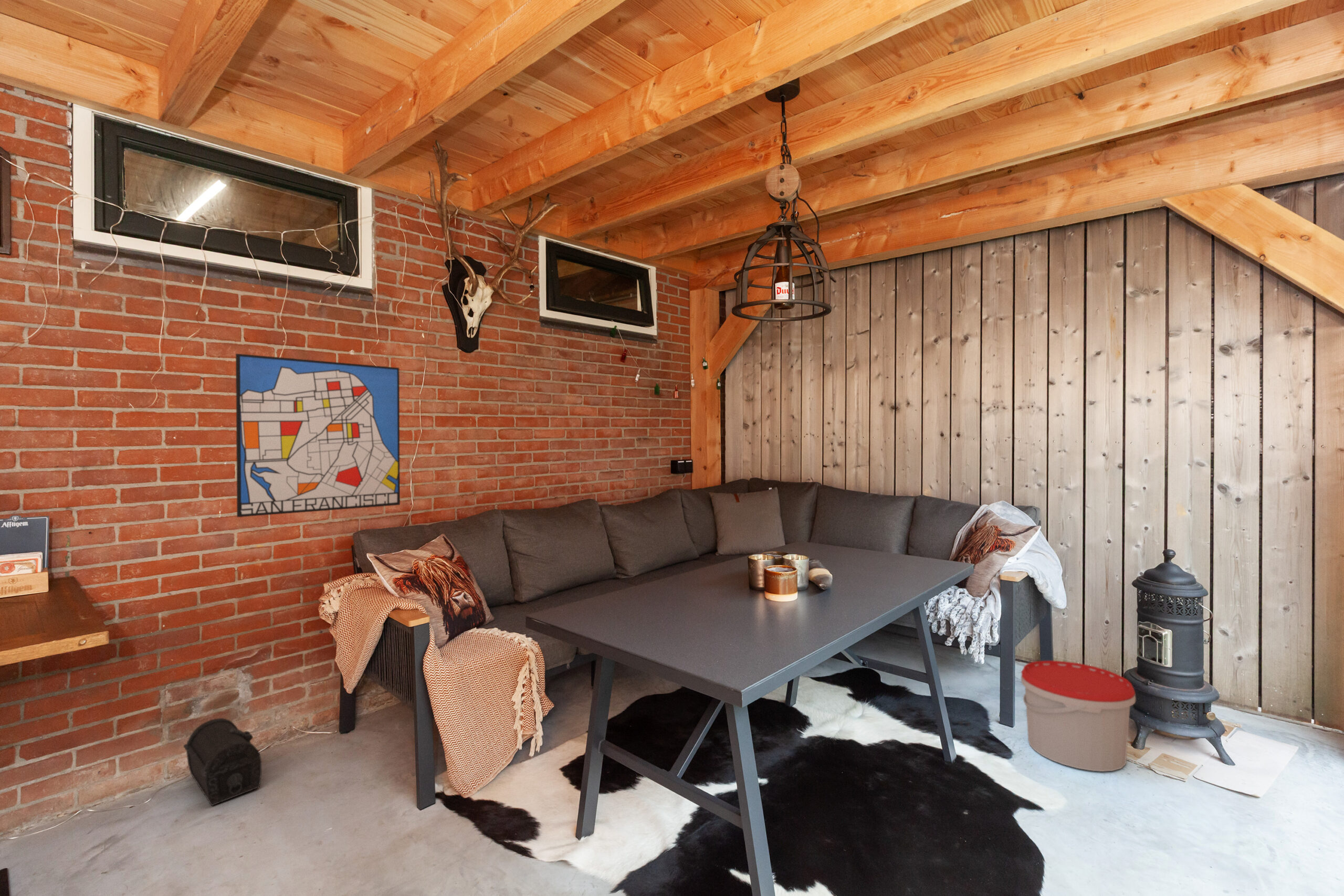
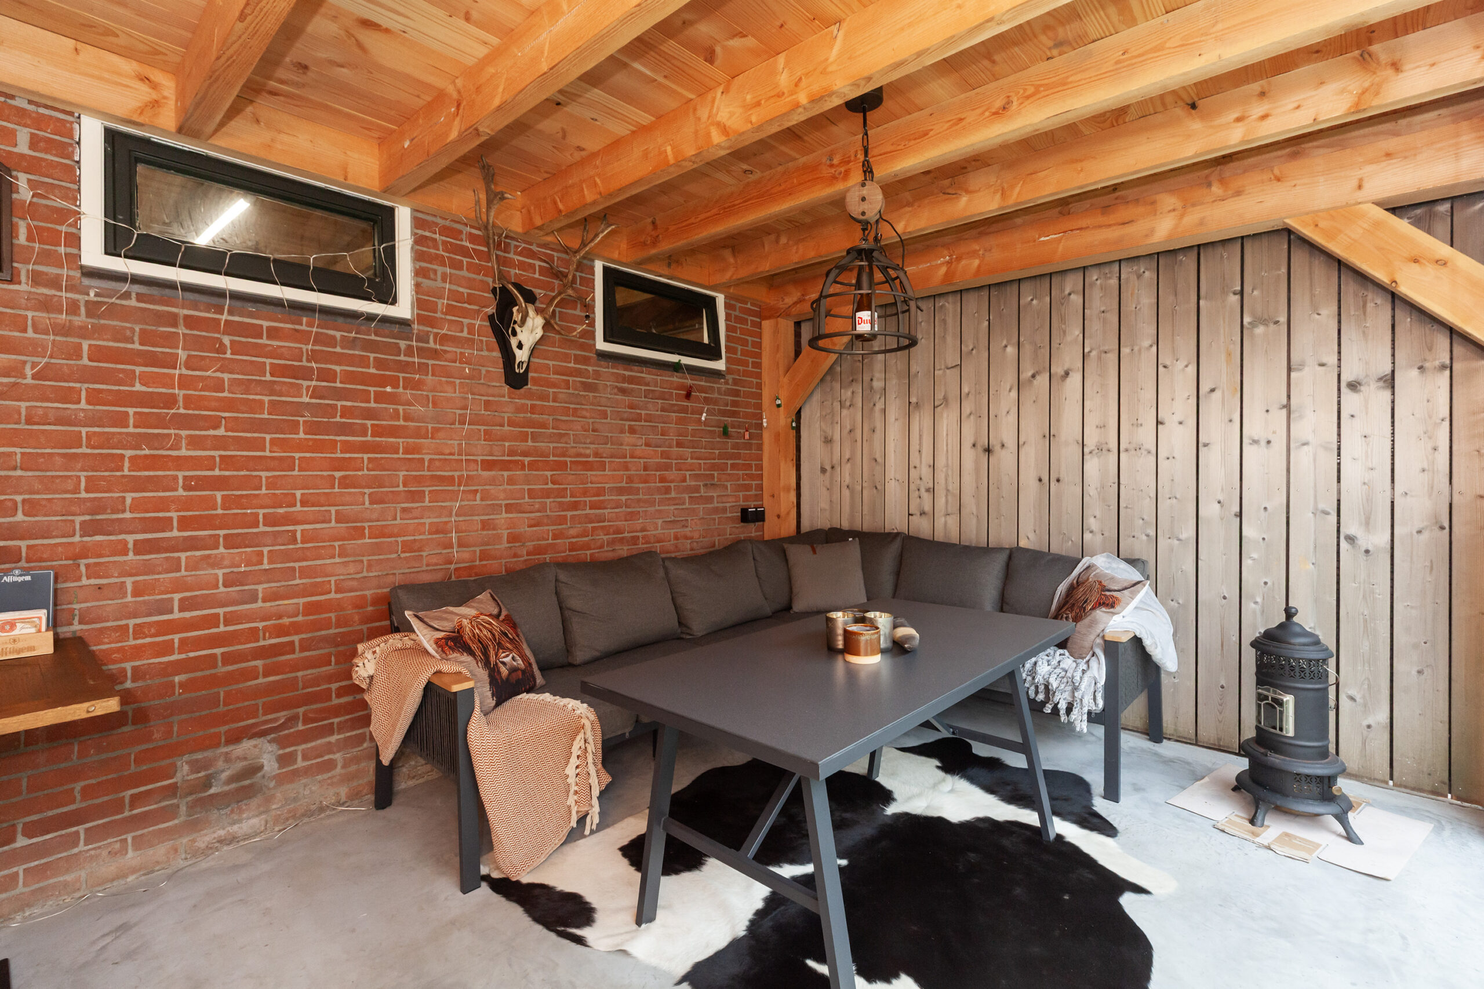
- wall art [235,353,401,518]
- bucket [1021,660,1136,772]
- treasure chest [183,718,262,806]
